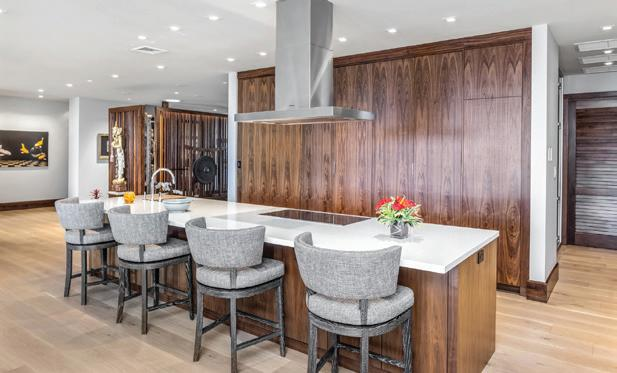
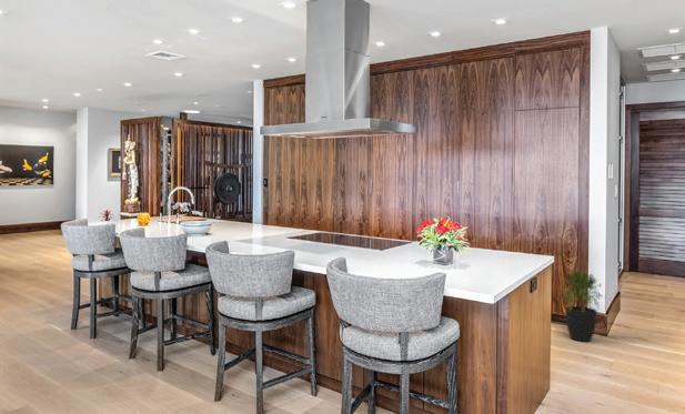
+ potted plant [557,267,606,343]
